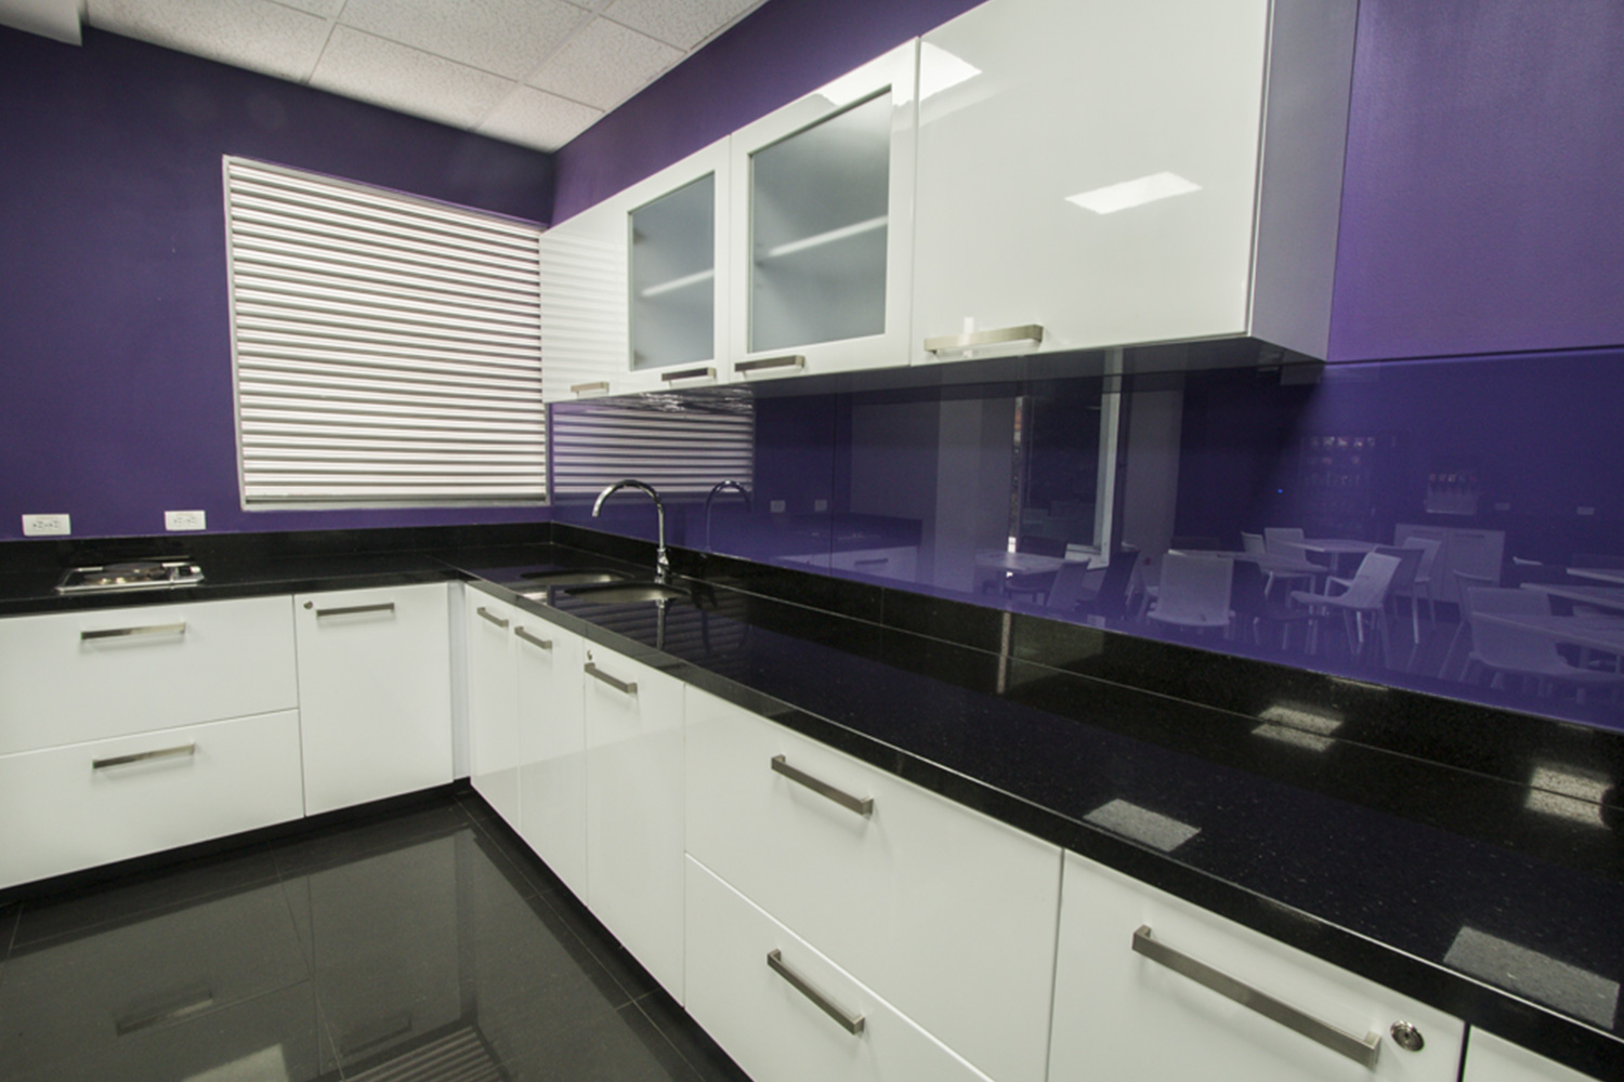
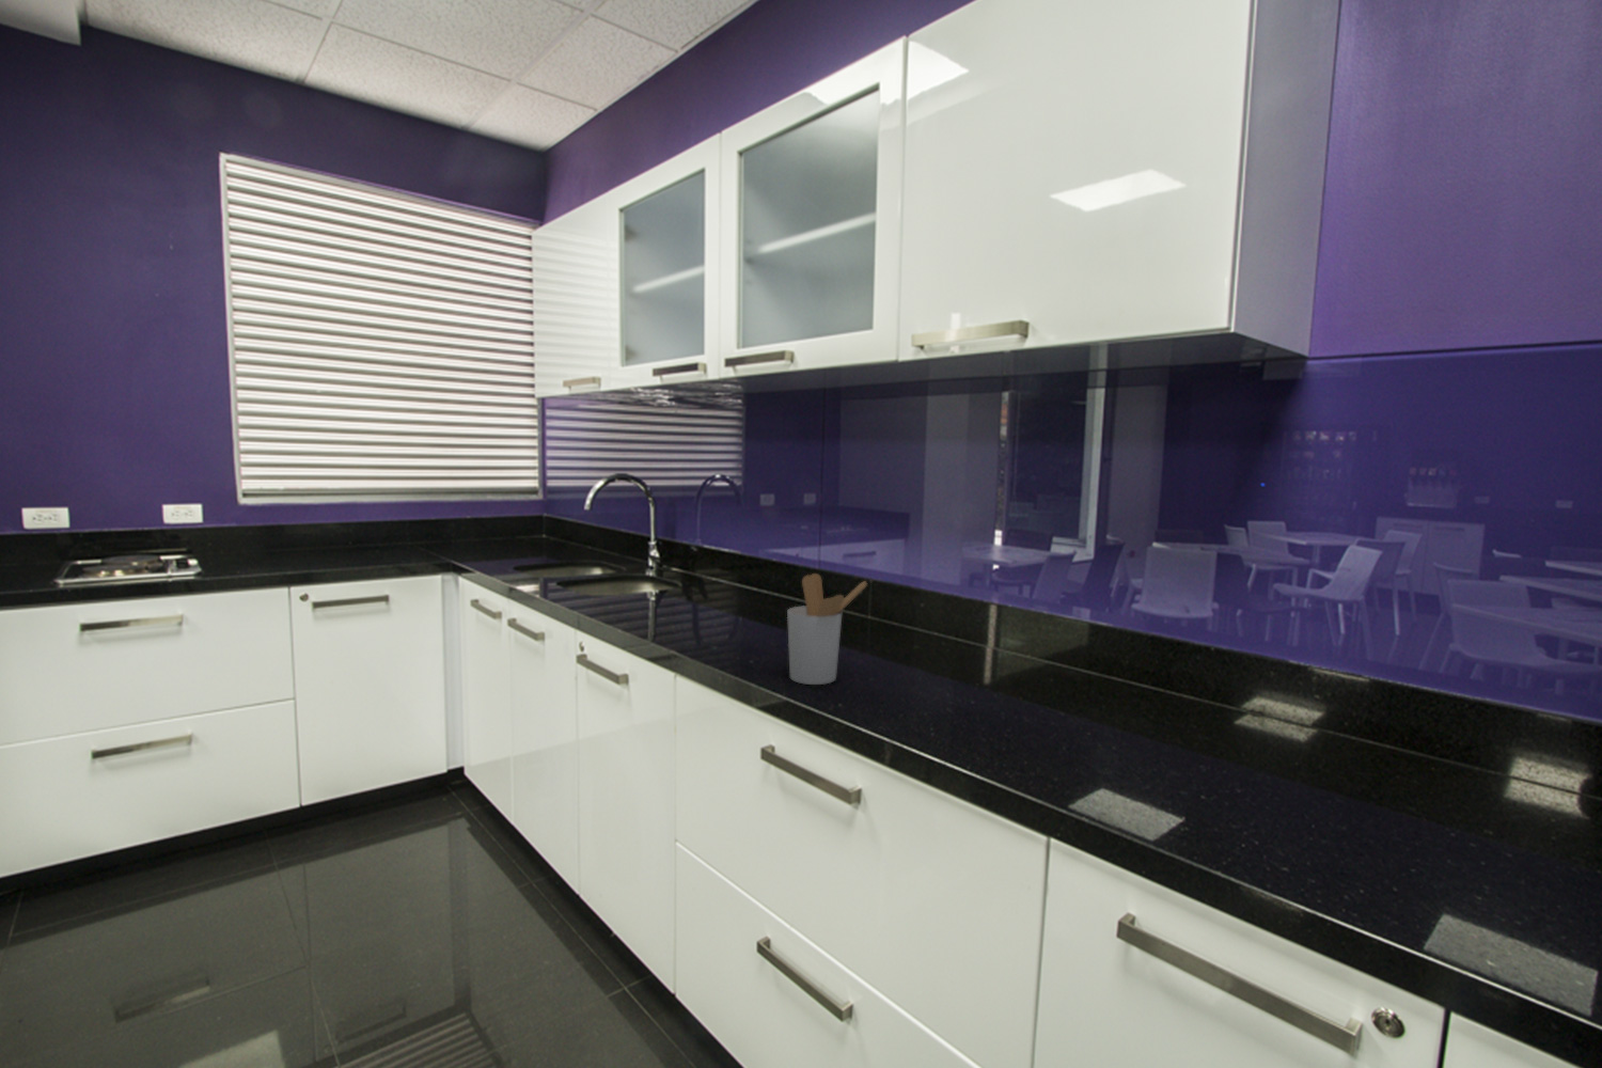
+ utensil holder [786,572,868,685]
